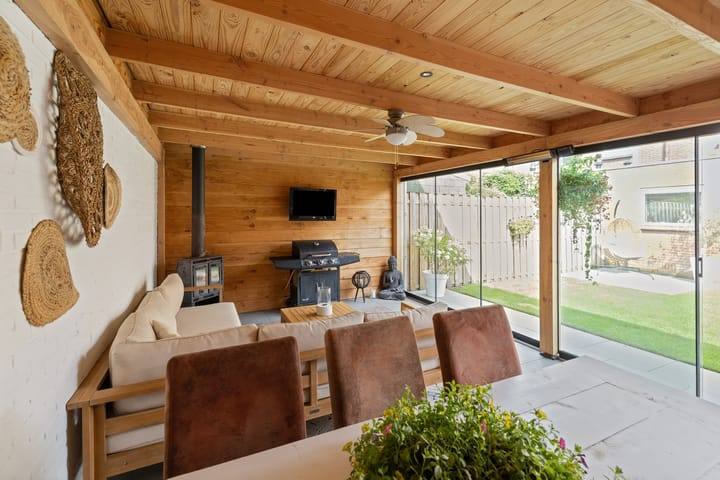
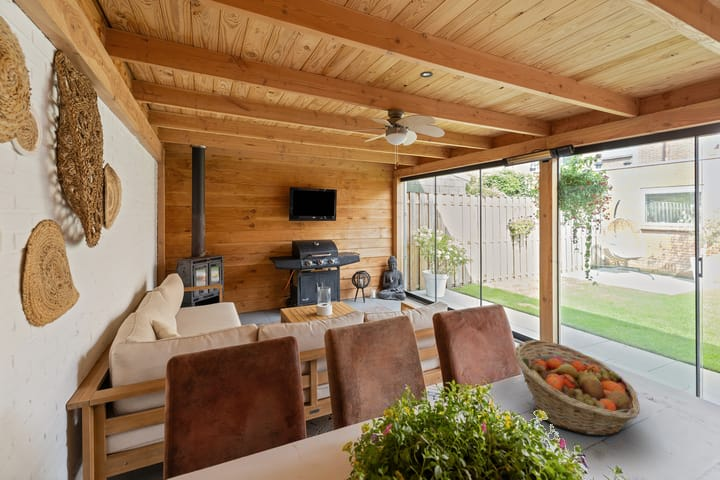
+ fruit basket [513,339,641,437]
